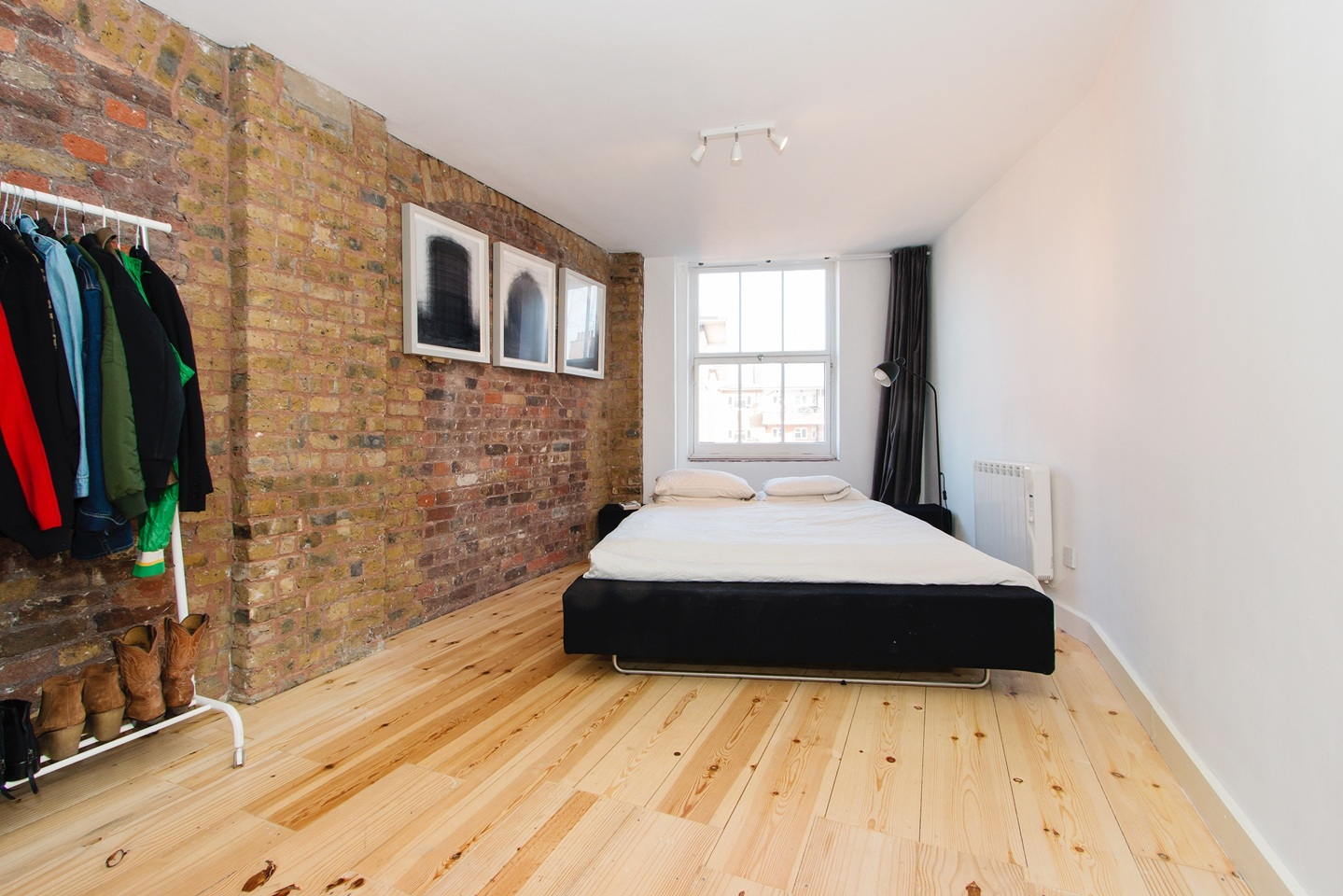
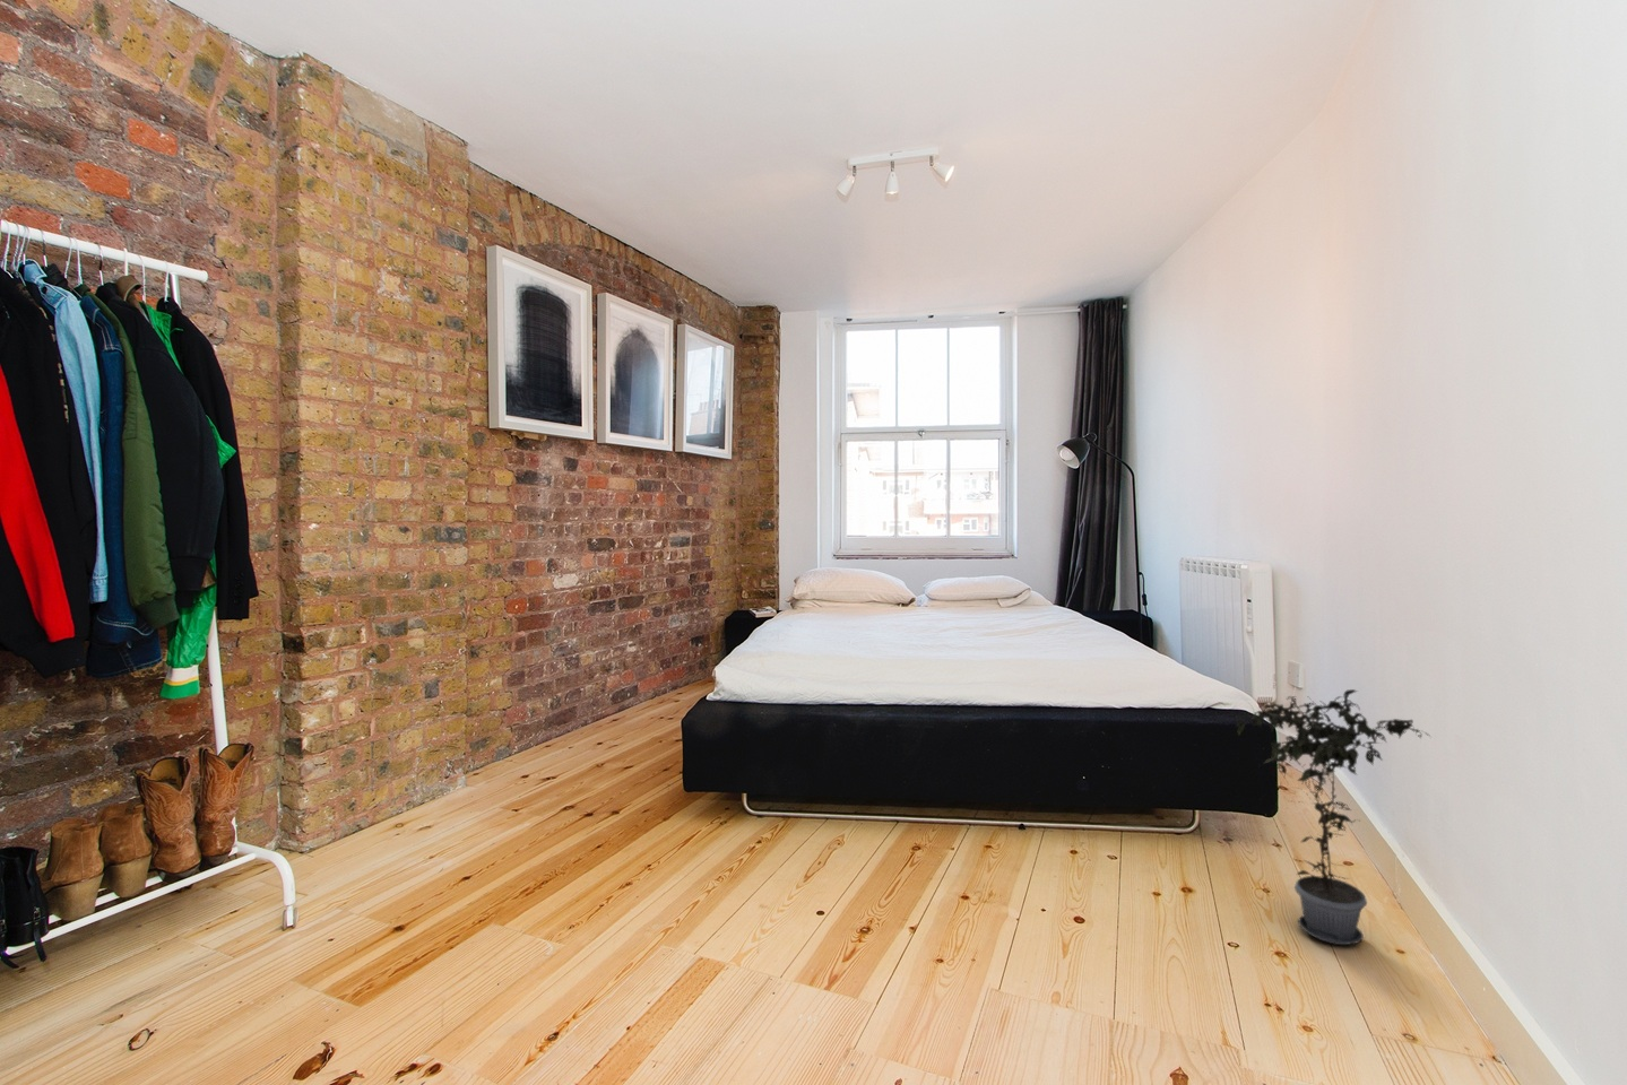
+ potted plant [1234,688,1432,946]
